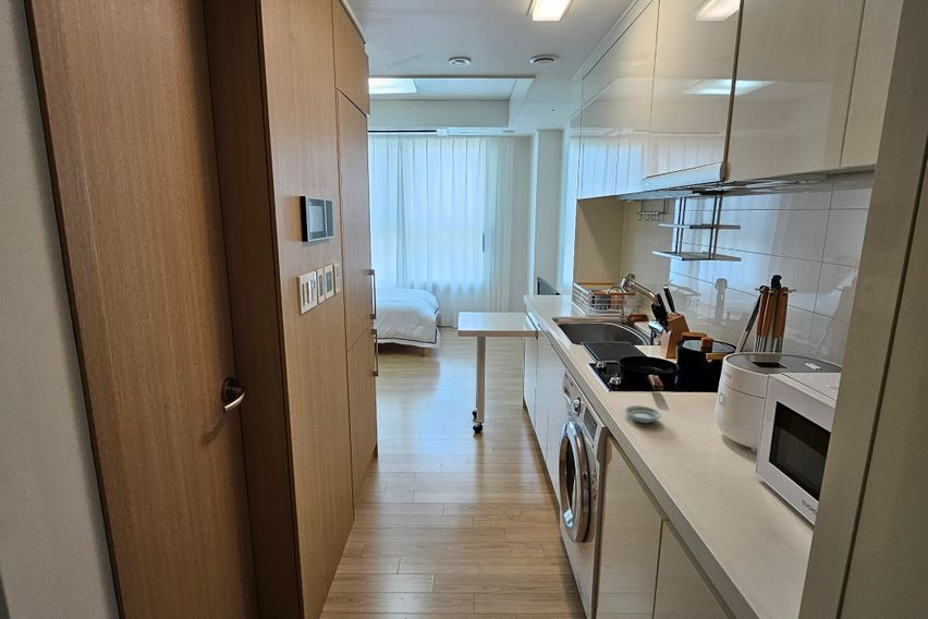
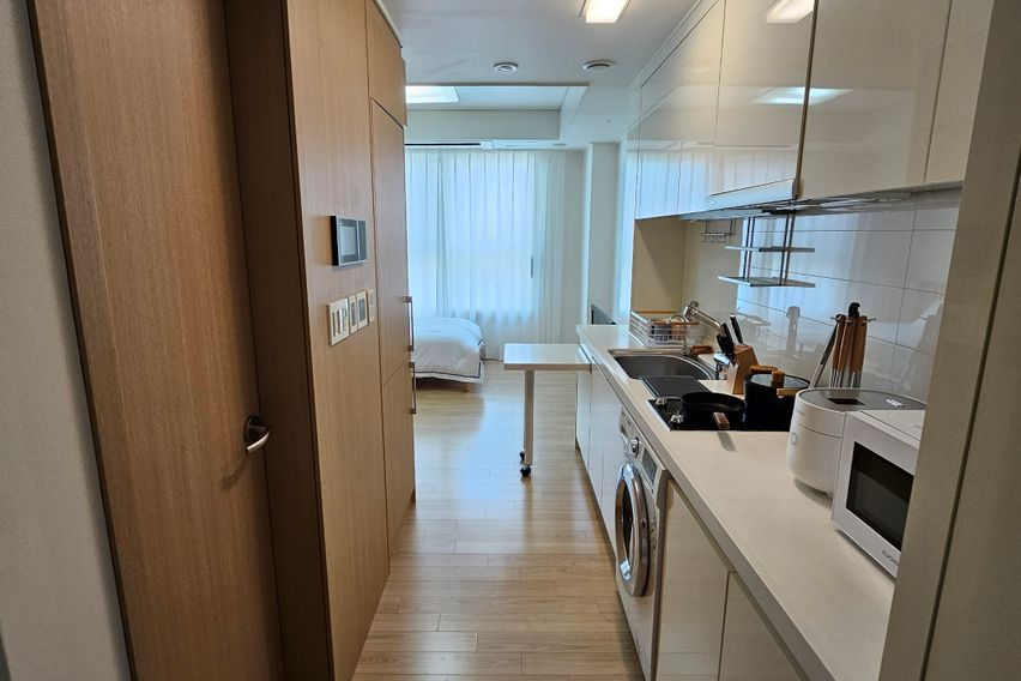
- saucer [624,404,662,424]
